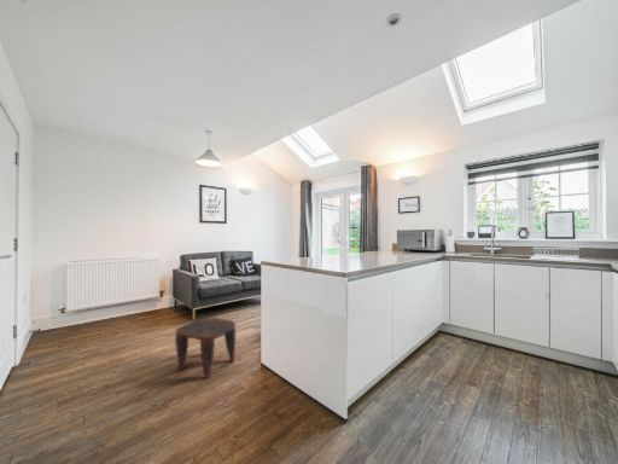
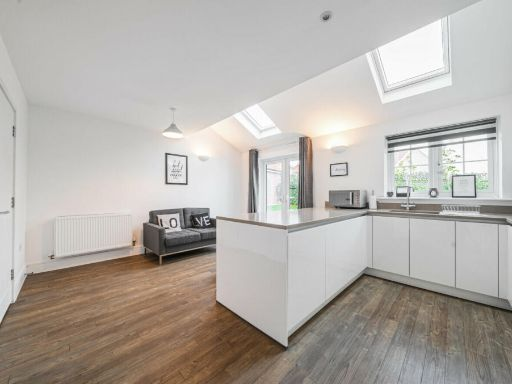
- stool [174,317,237,379]
